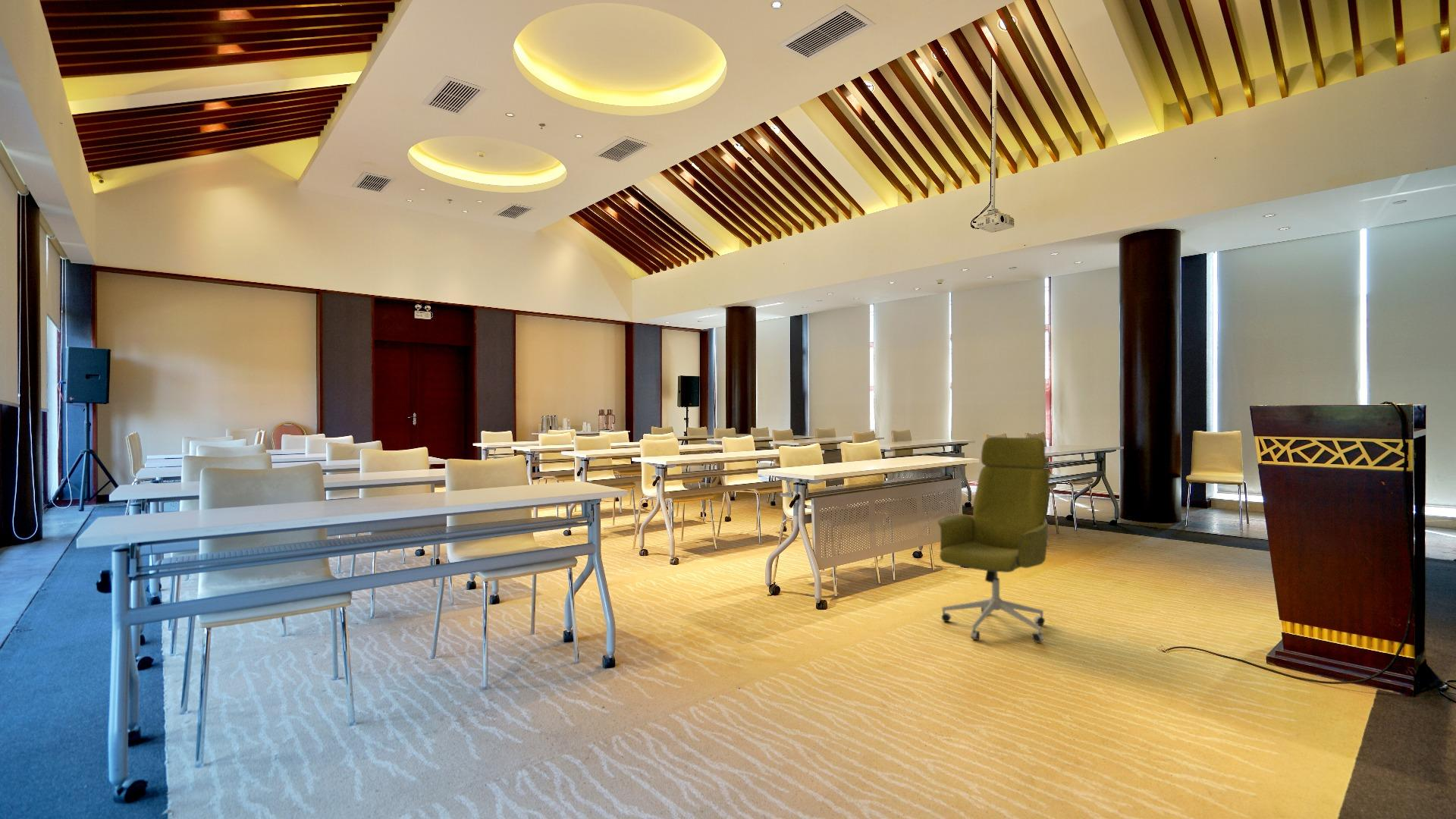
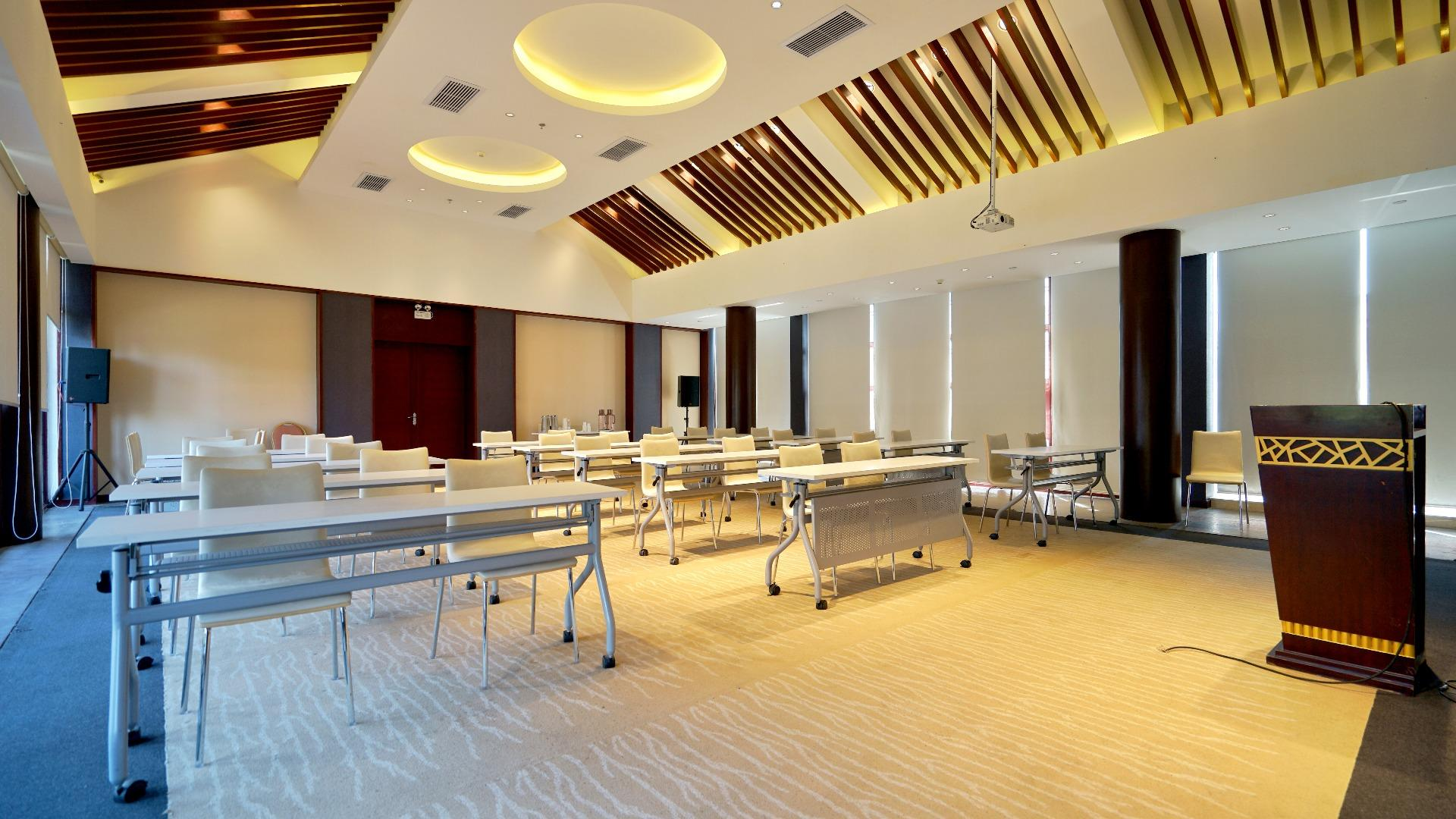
- office chair [937,437,1050,643]
